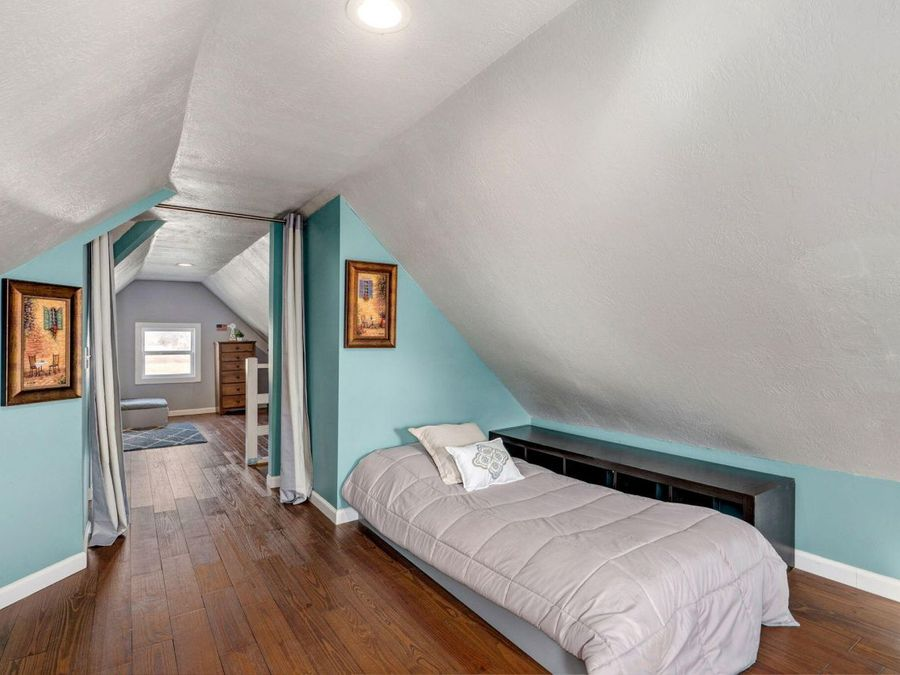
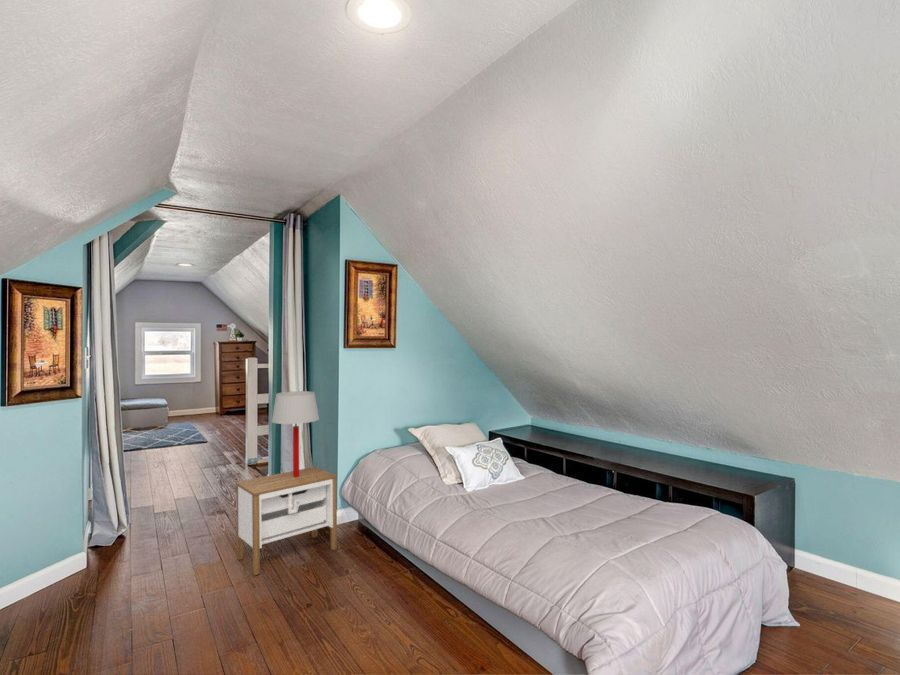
+ nightstand [235,466,338,576]
+ table lamp [271,390,320,477]
